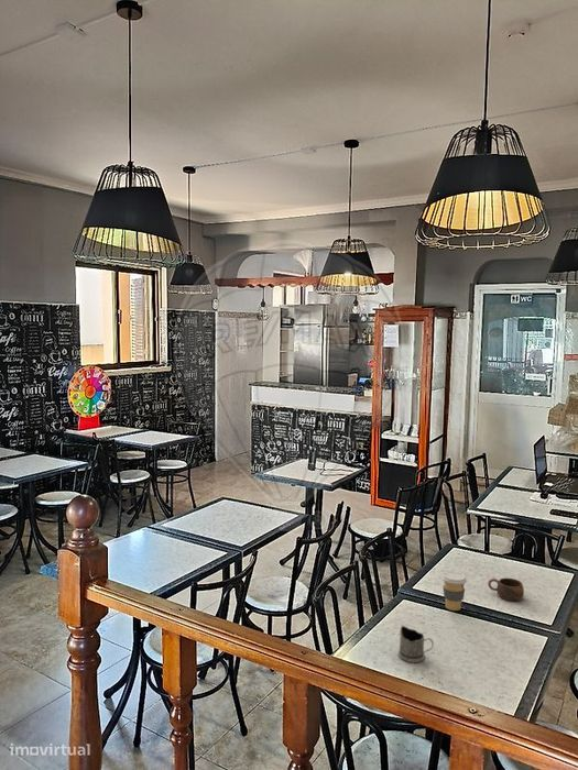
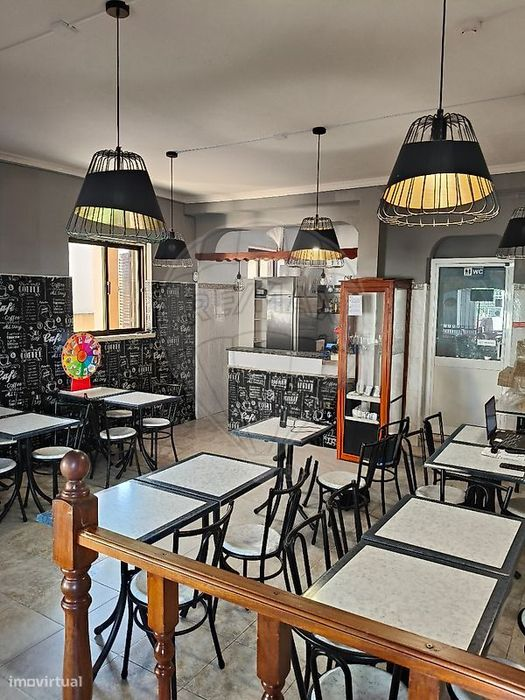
- coffee cup [440,571,468,612]
- cup [487,578,525,602]
- tea glass holder [397,625,435,663]
